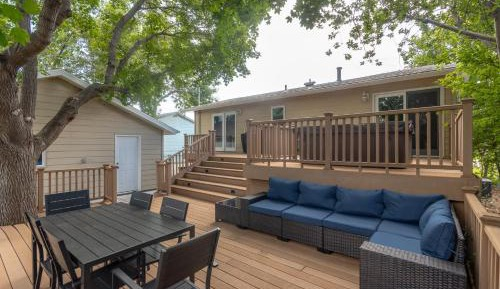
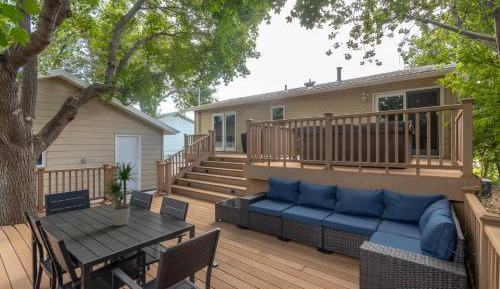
+ potted plant [99,160,143,227]
